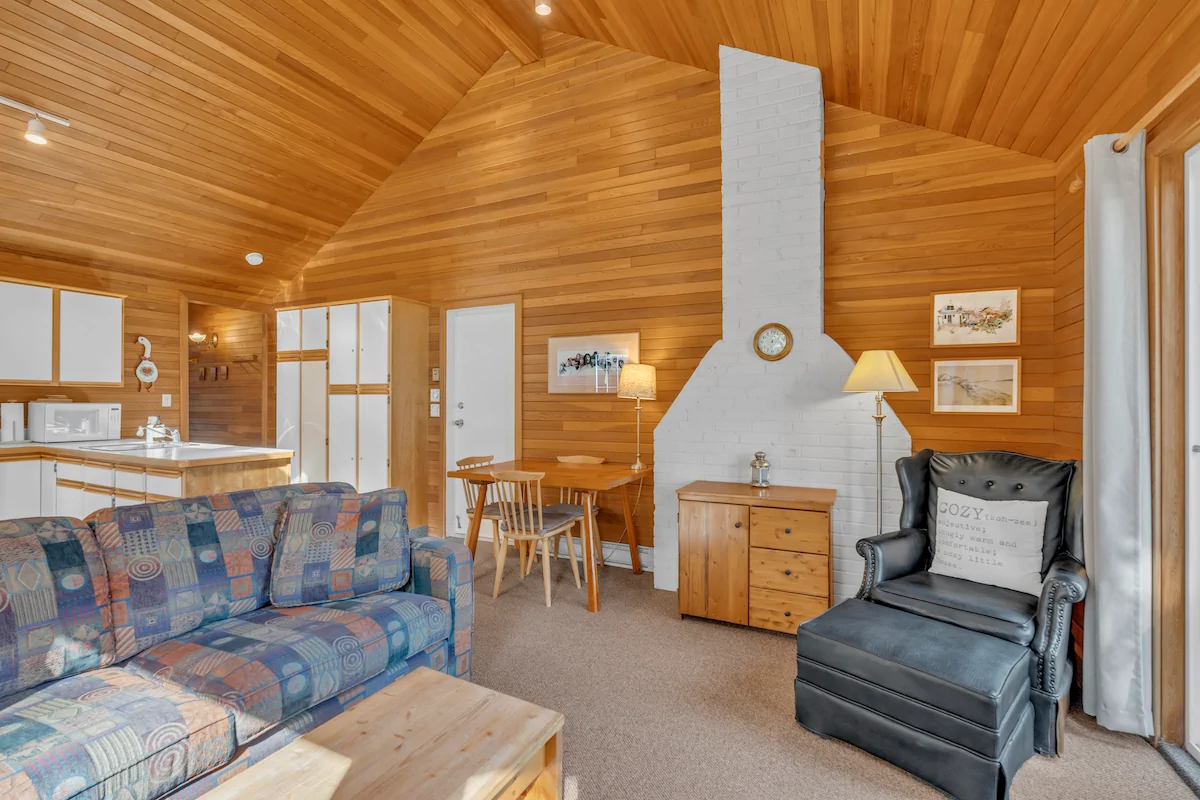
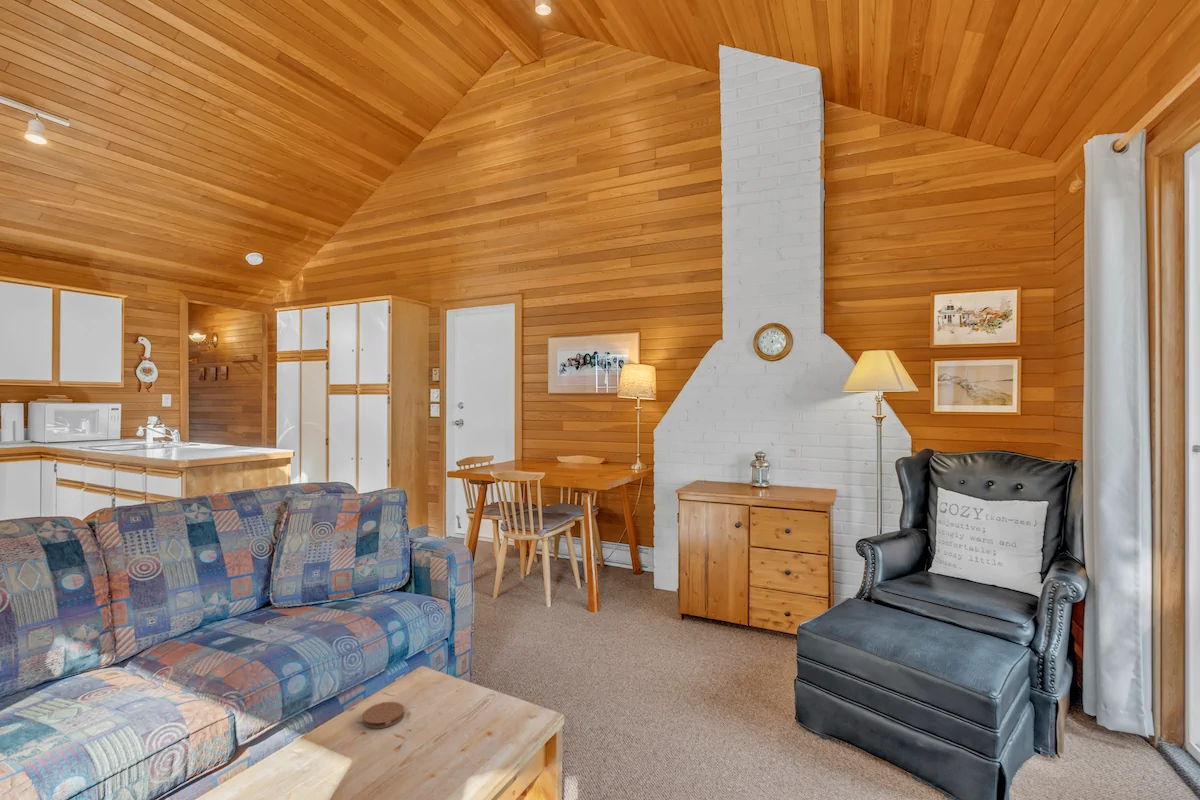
+ coaster [362,701,405,730]
